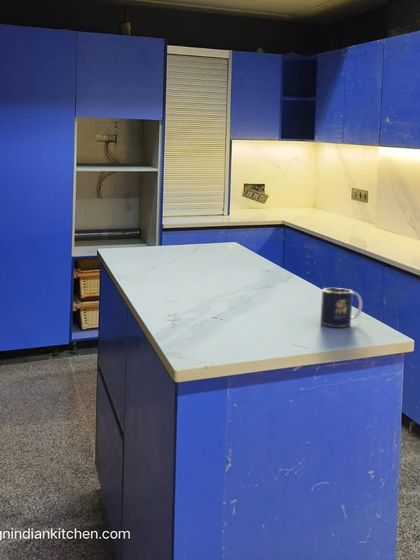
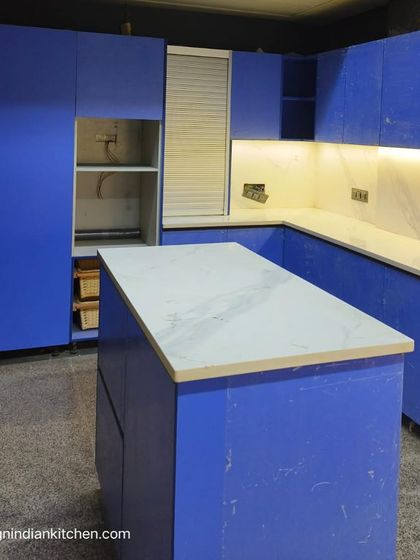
- mug [319,287,364,328]
